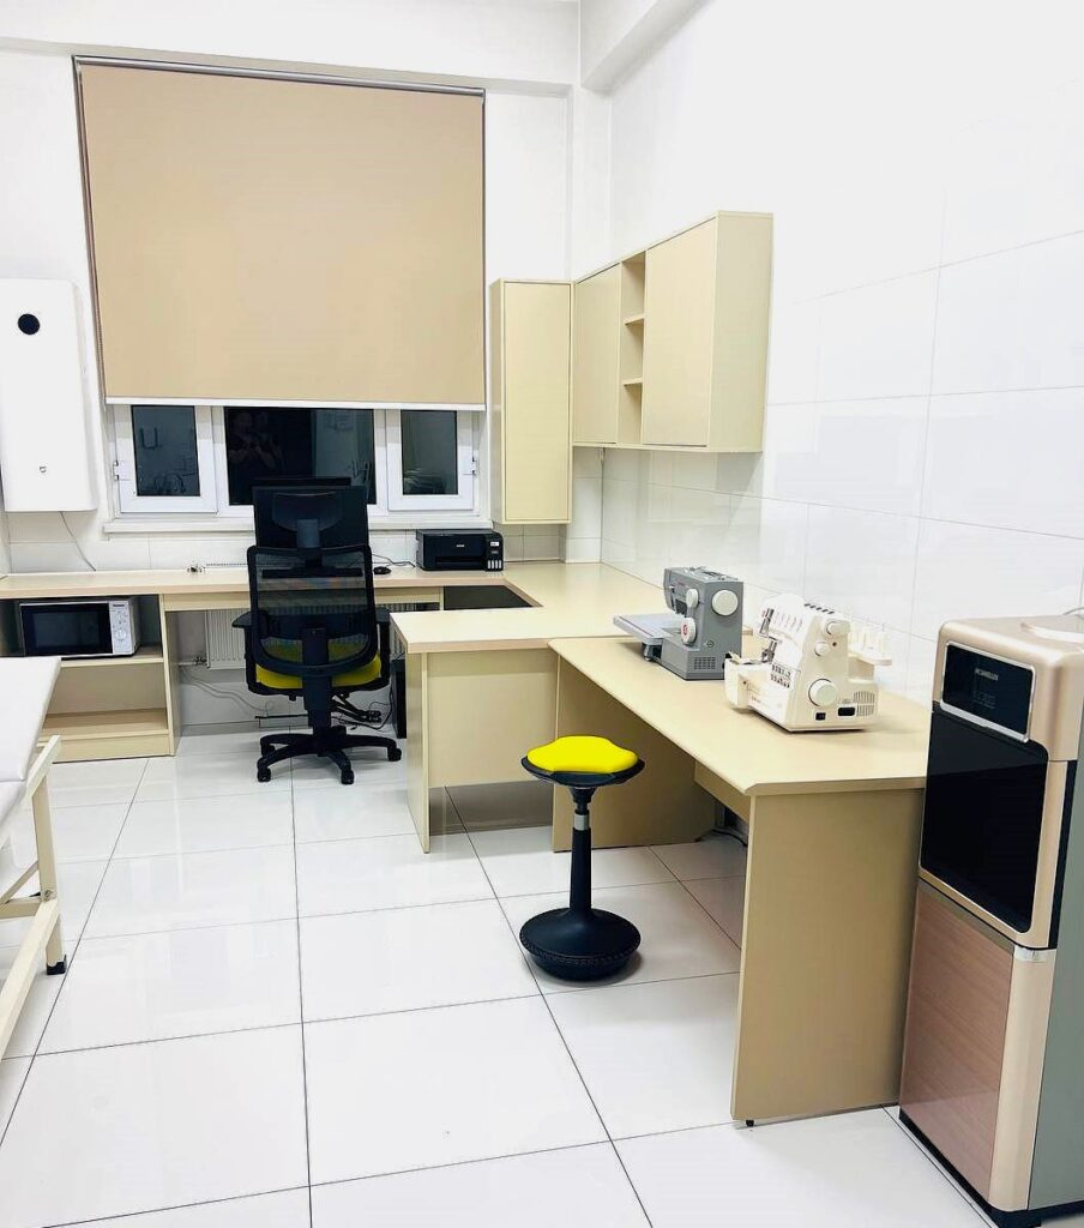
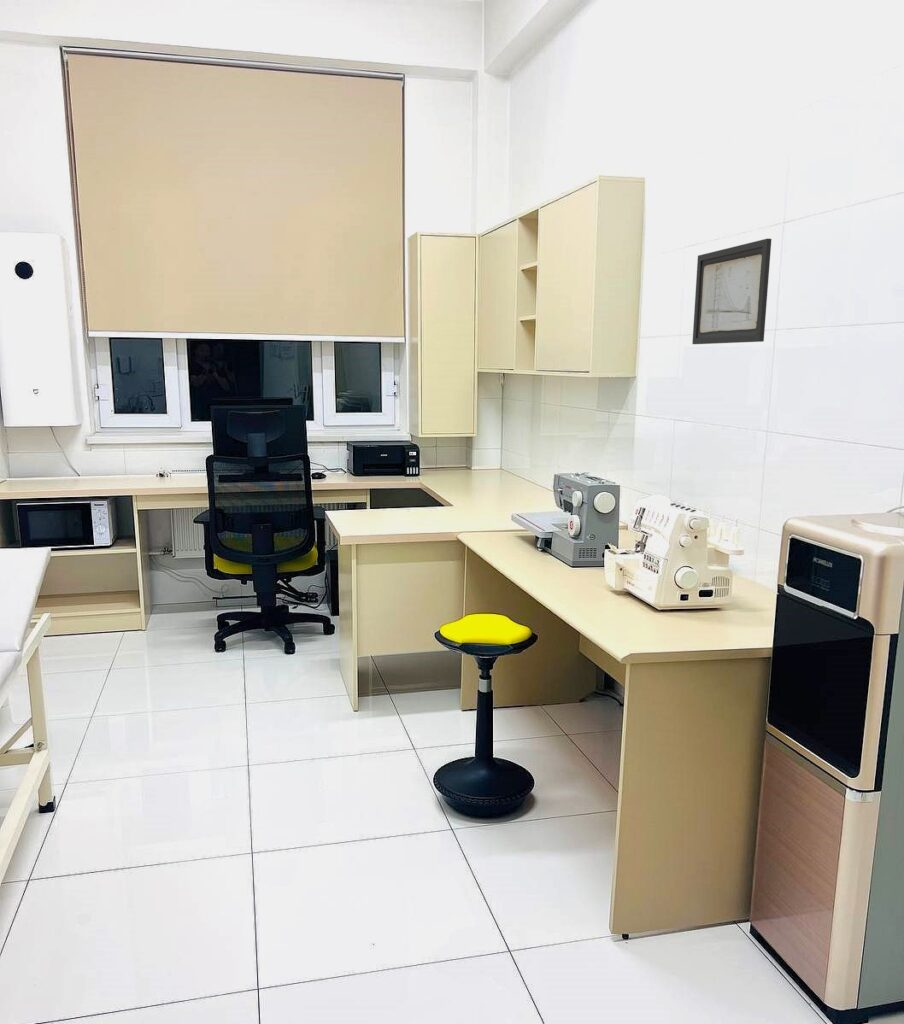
+ wall art [691,238,772,345]
